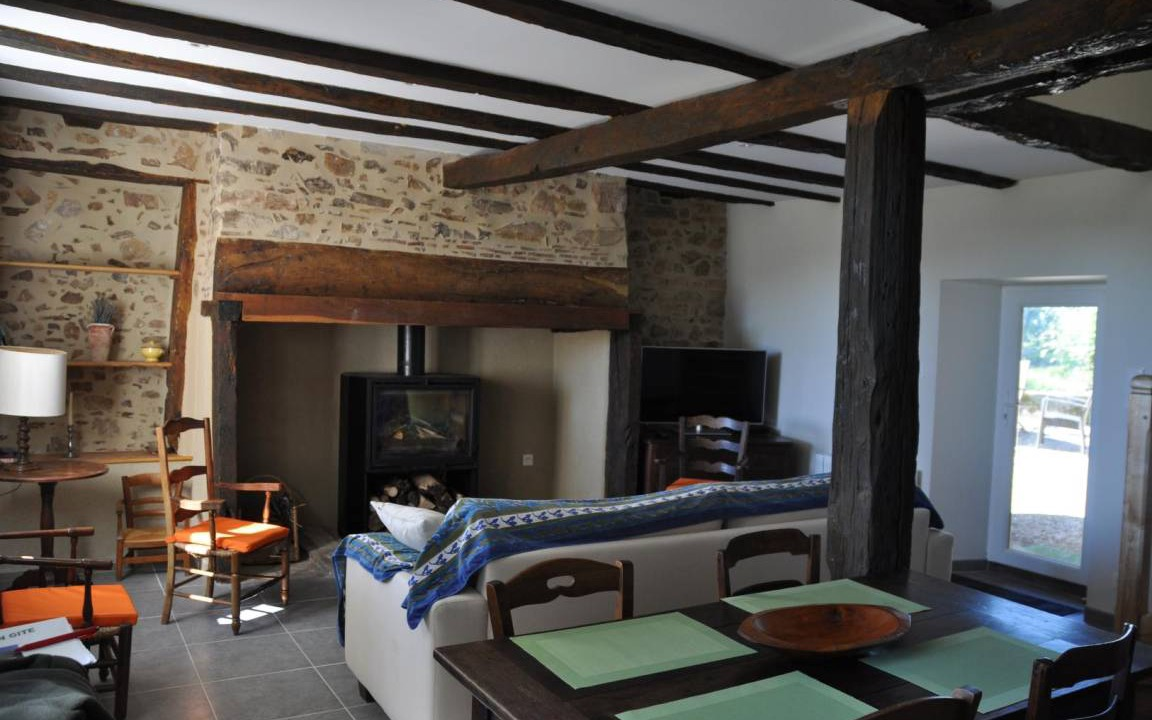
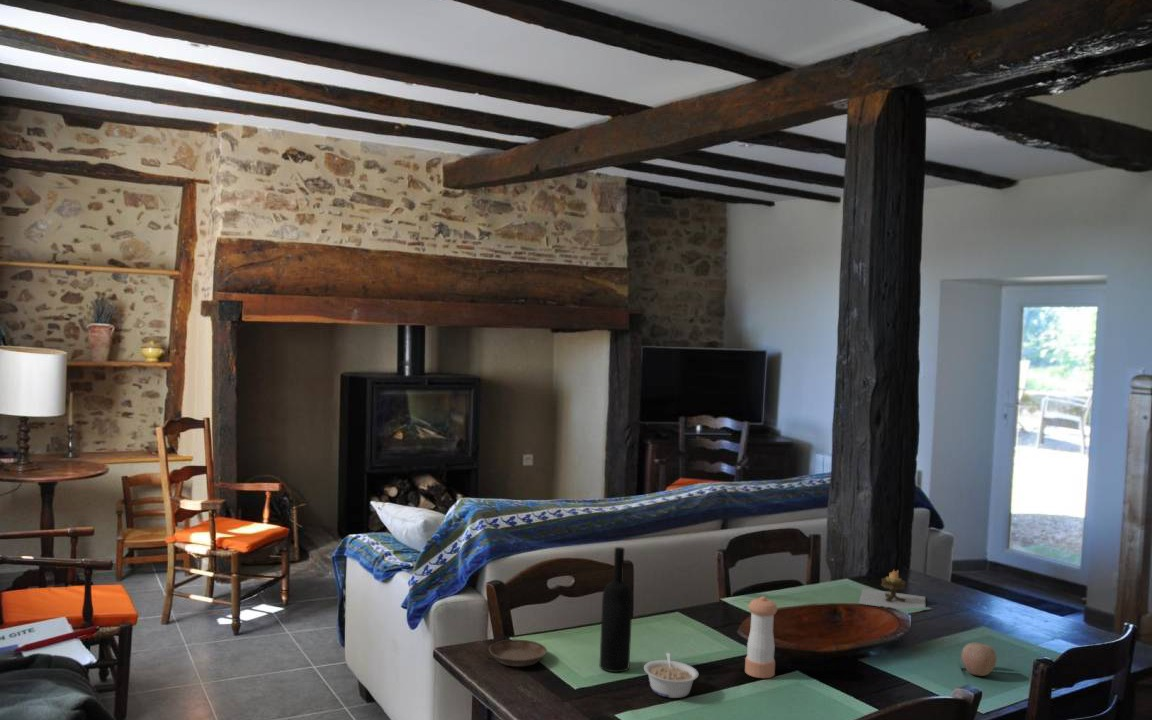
+ saucer [488,639,548,667]
+ legume [643,651,699,699]
+ apple [960,642,998,677]
+ pepper shaker [744,595,778,679]
+ wine bottle [599,546,633,673]
+ candle [858,569,926,610]
